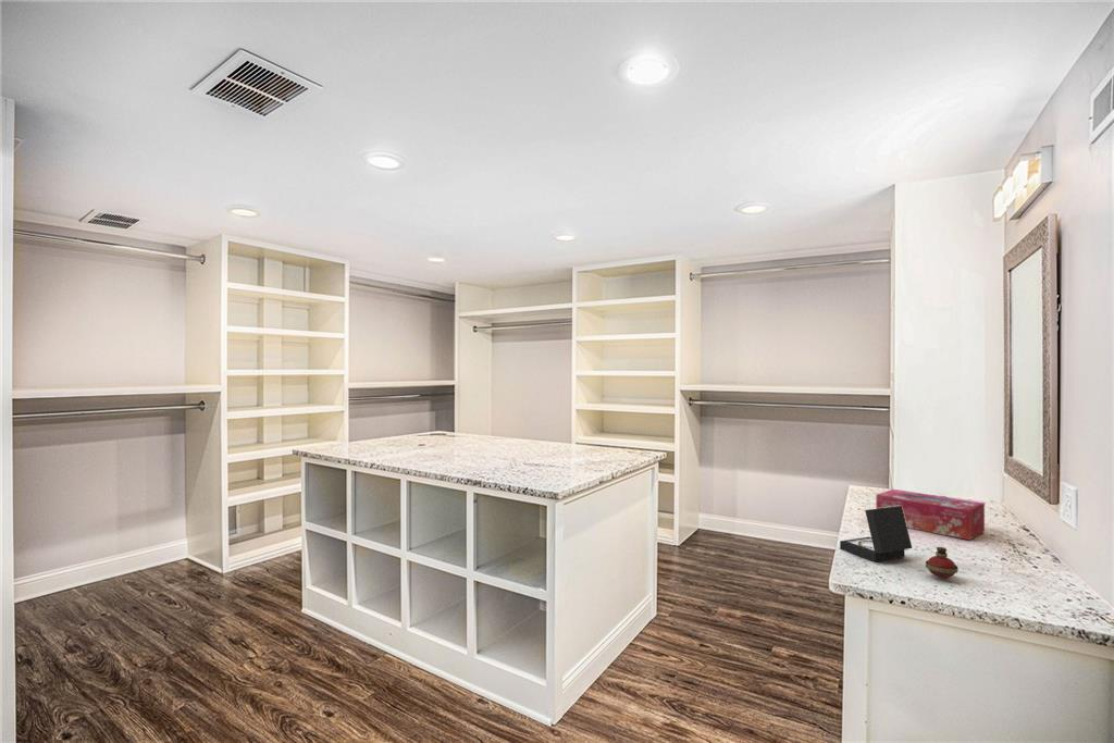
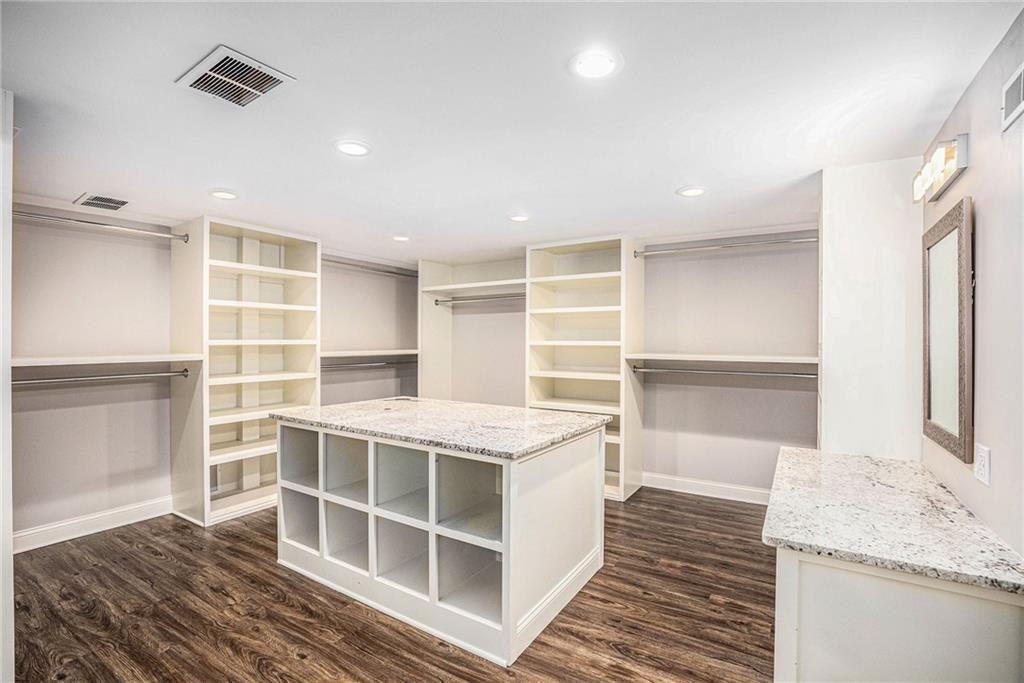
- tissue box [875,488,986,541]
- potion bottle [925,546,958,579]
- jewelry box [839,506,913,562]
